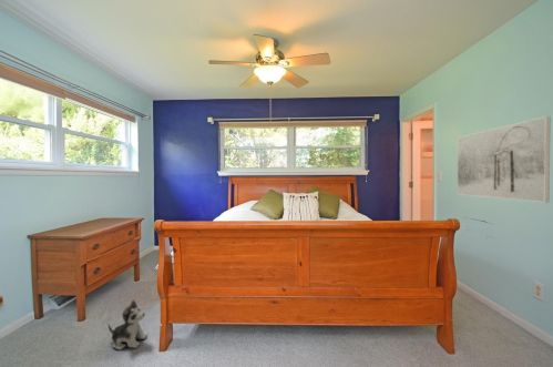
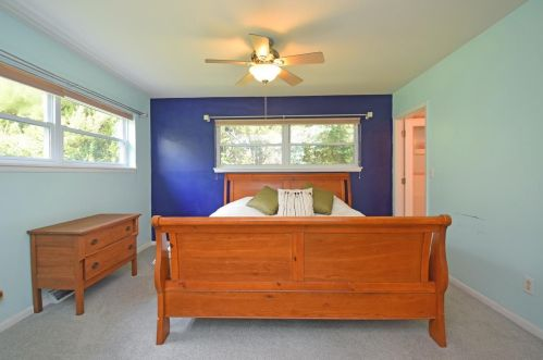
- plush toy [107,299,149,350]
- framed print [455,115,551,203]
